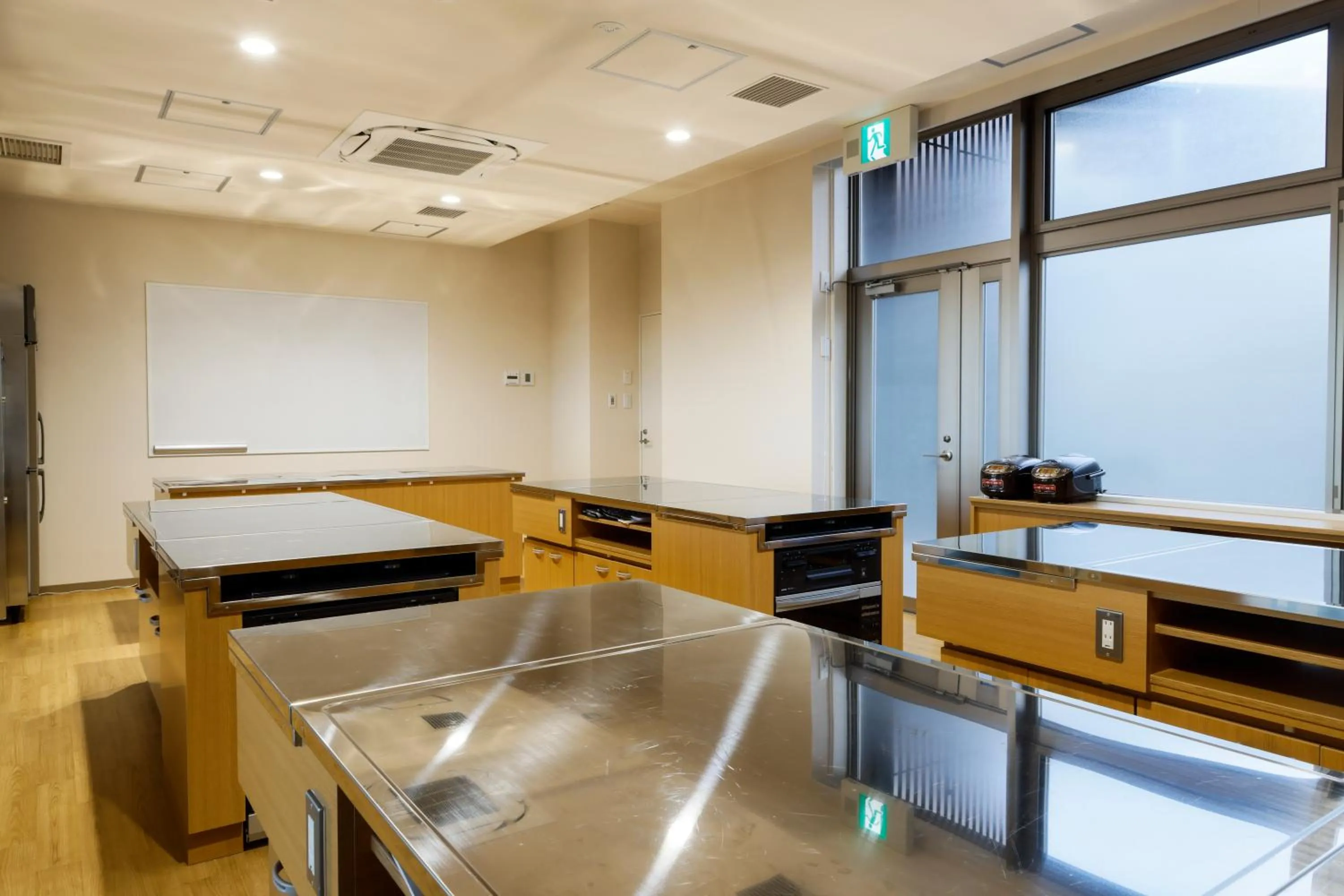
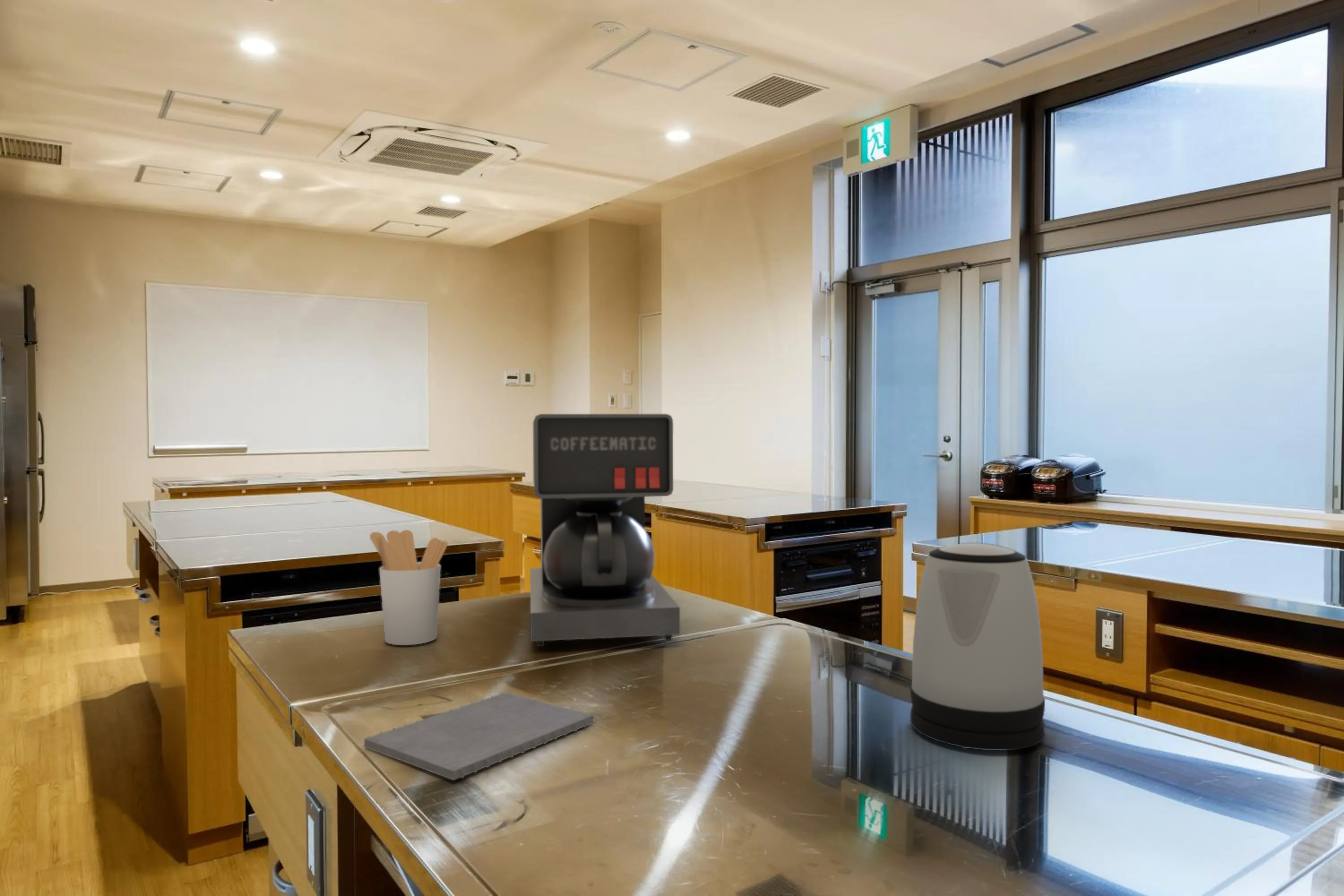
+ notepad [364,692,597,781]
+ kettle [910,542,1046,751]
+ utensil holder [369,530,448,646]
+ coffee maker [530,414,681,647]
